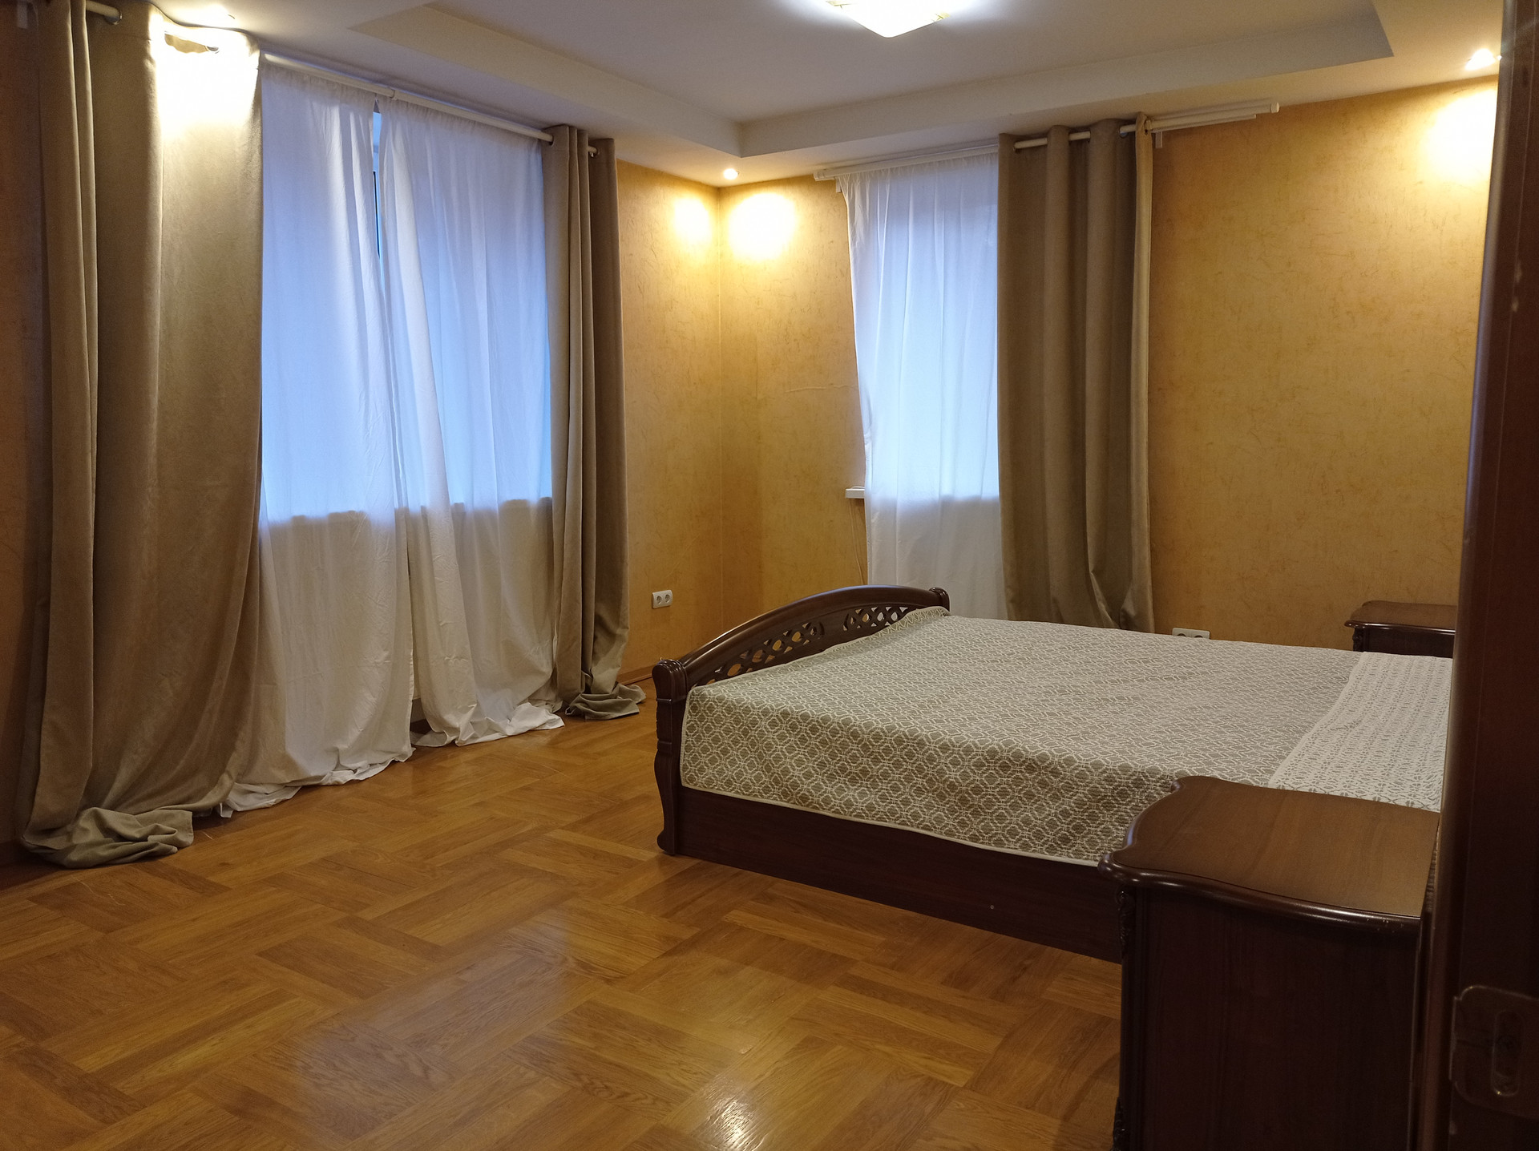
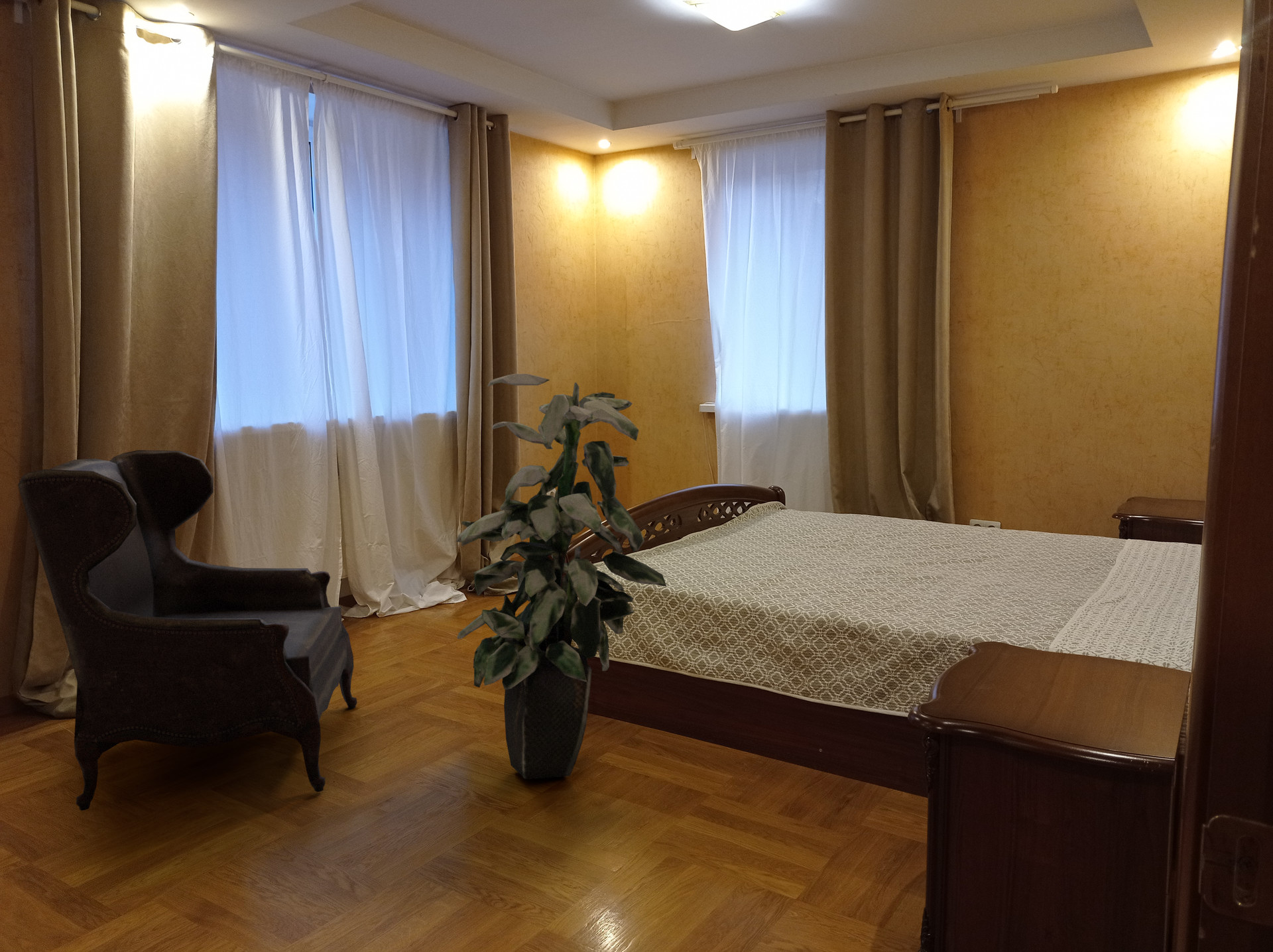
+ indoor plant [455,373,667,780]
+ armchair [17,449,358,811]
